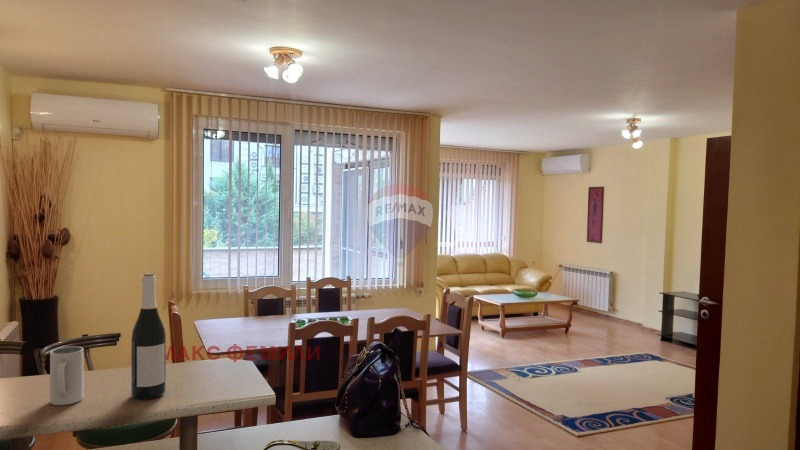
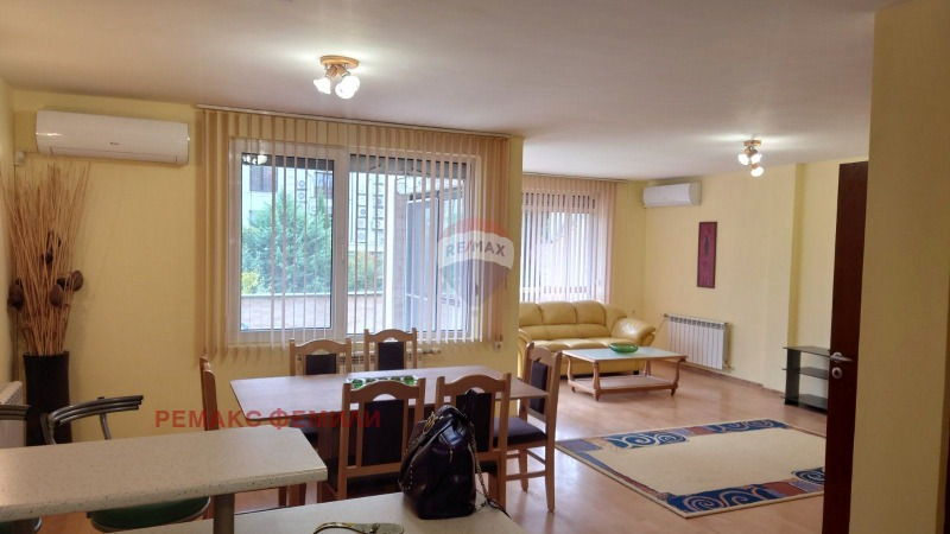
- mug [49,346,84,406]
- wine bottle [130,272,167,400]
